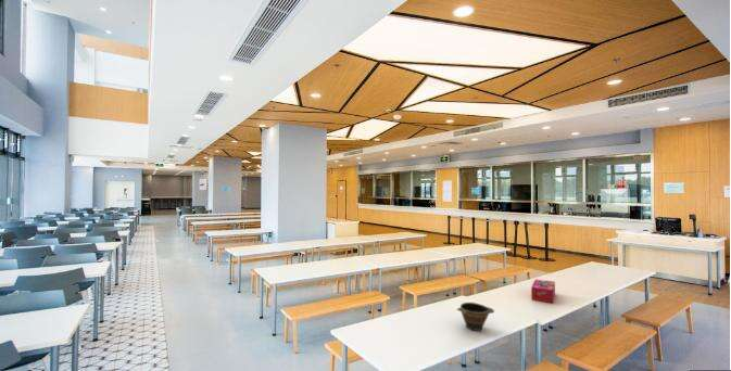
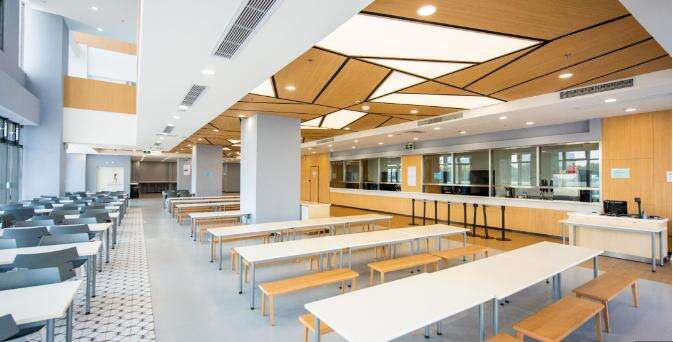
- bowl [456,302,495,332]
- tissue box [530,279,556,304]
